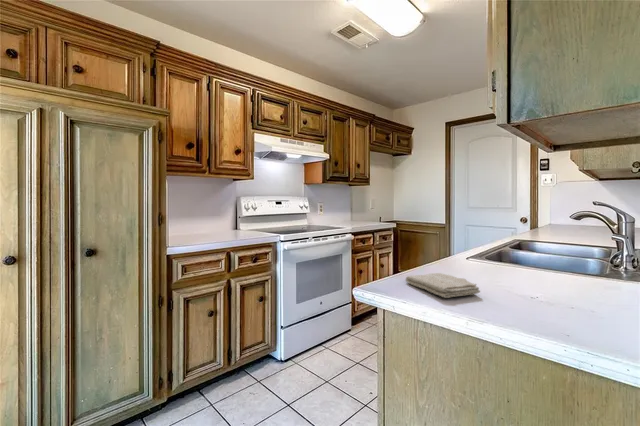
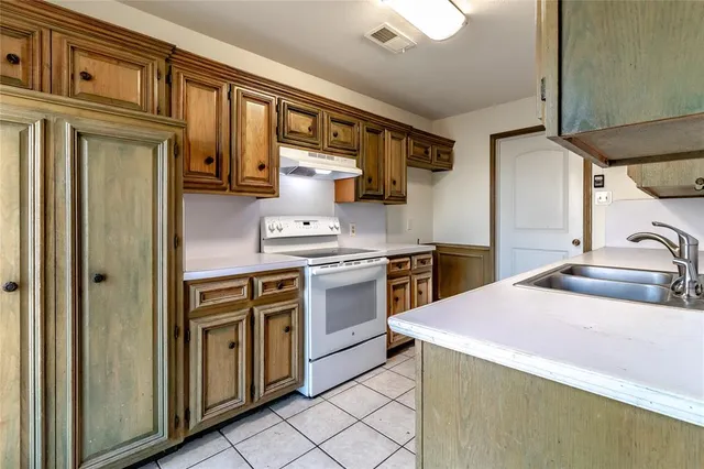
- washcloth [404,272,481,299]
